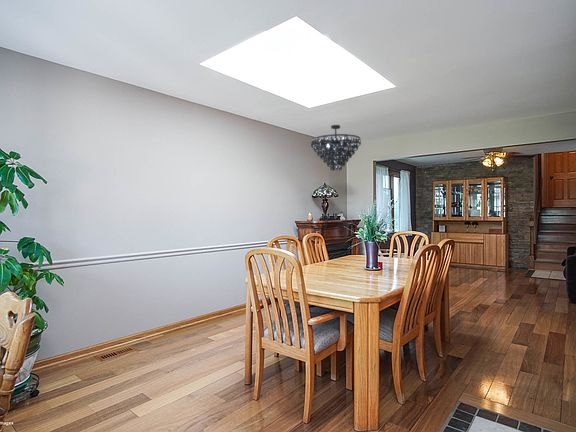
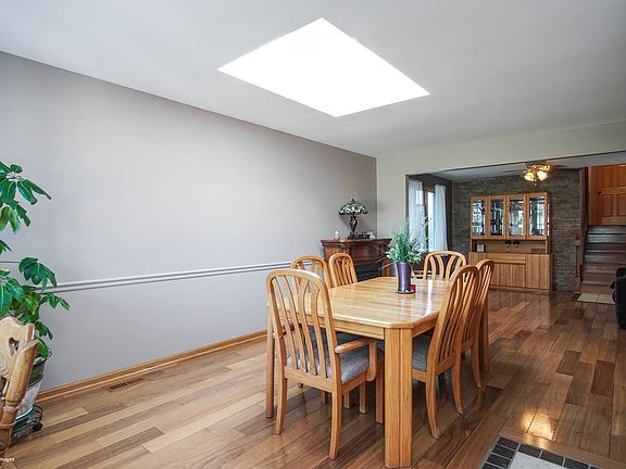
- chandelier [310,124,362,172]
